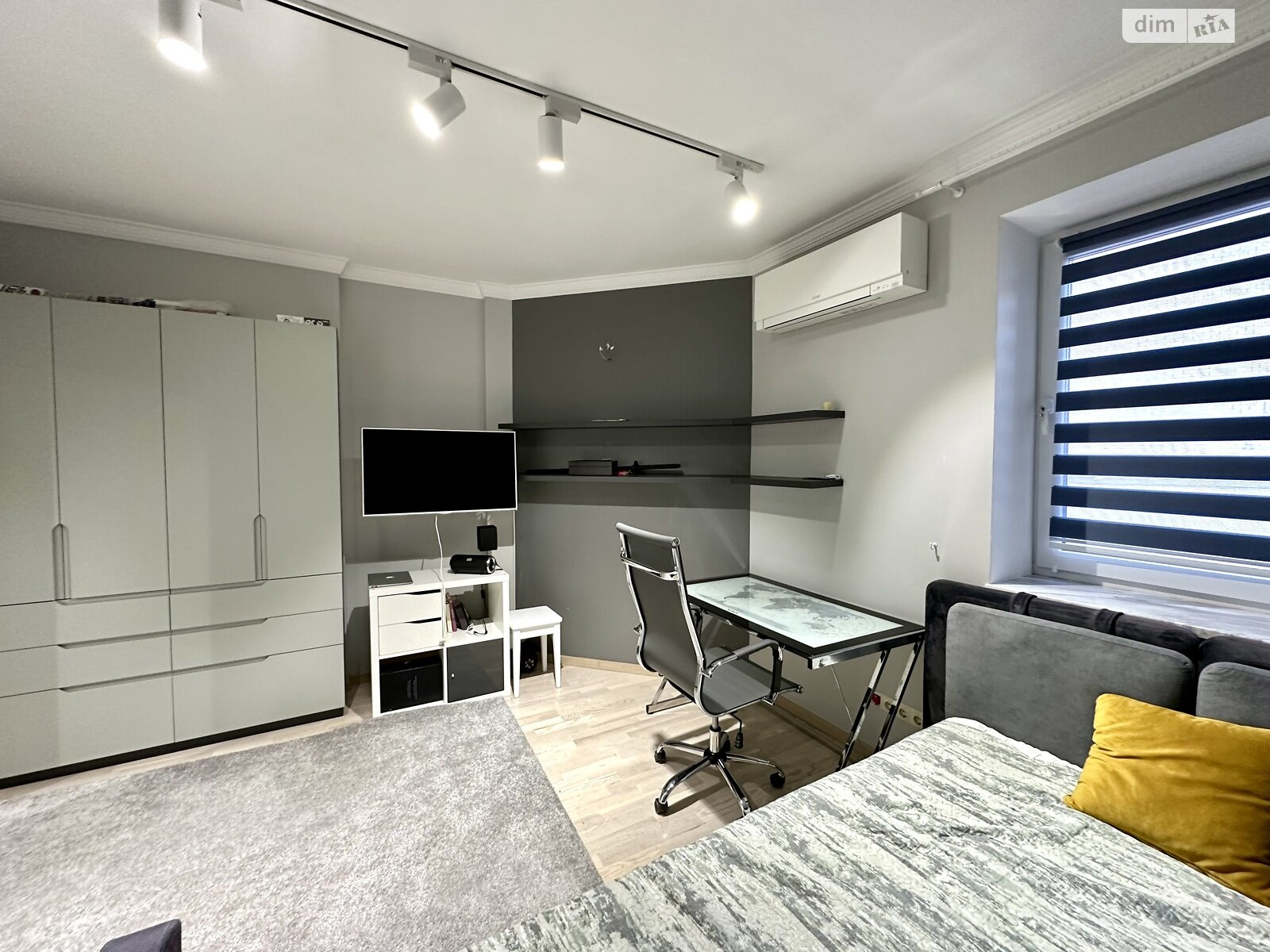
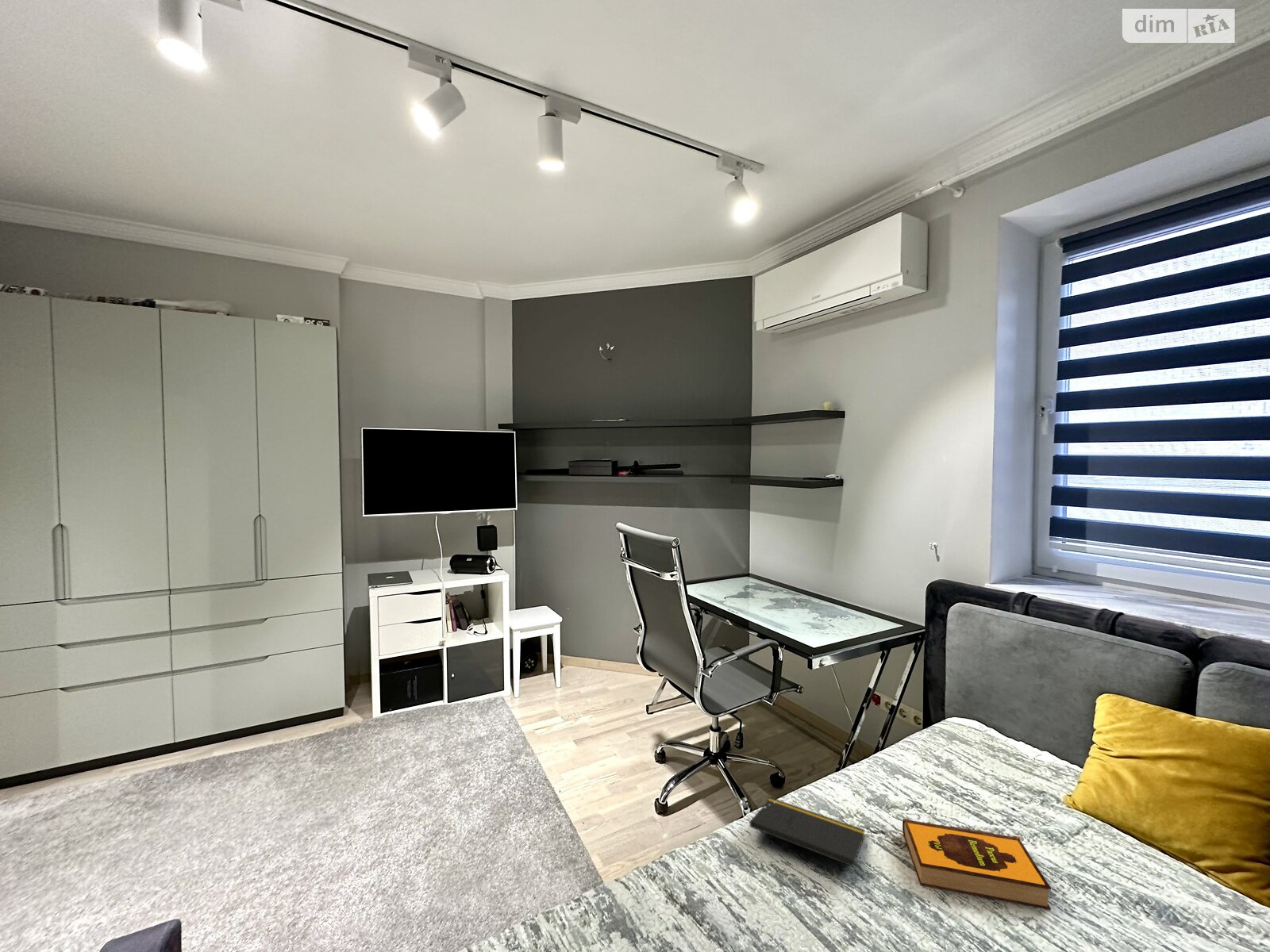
+ hardback book [902,818,1052,911]
+ notepad [749,797,866,883]
